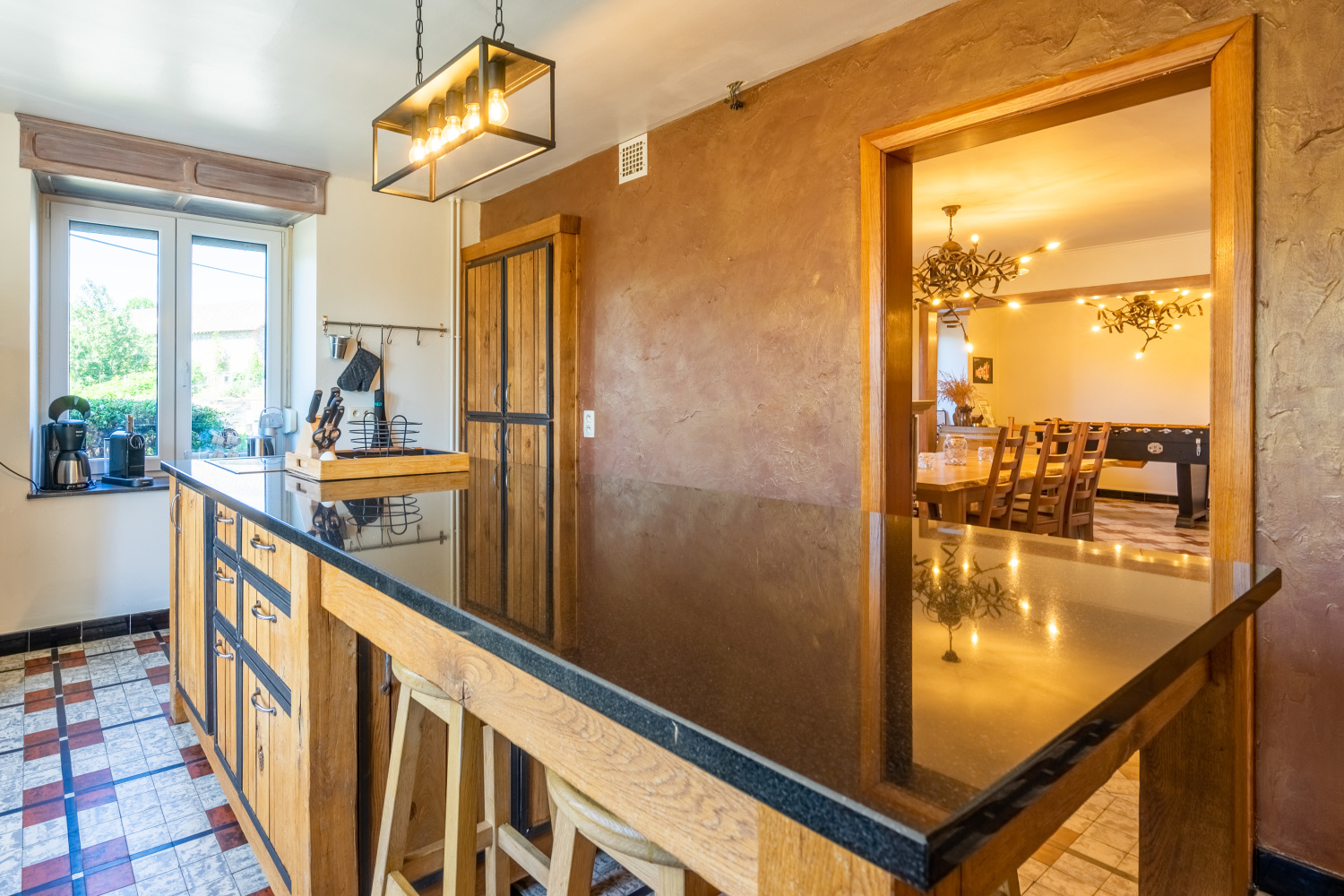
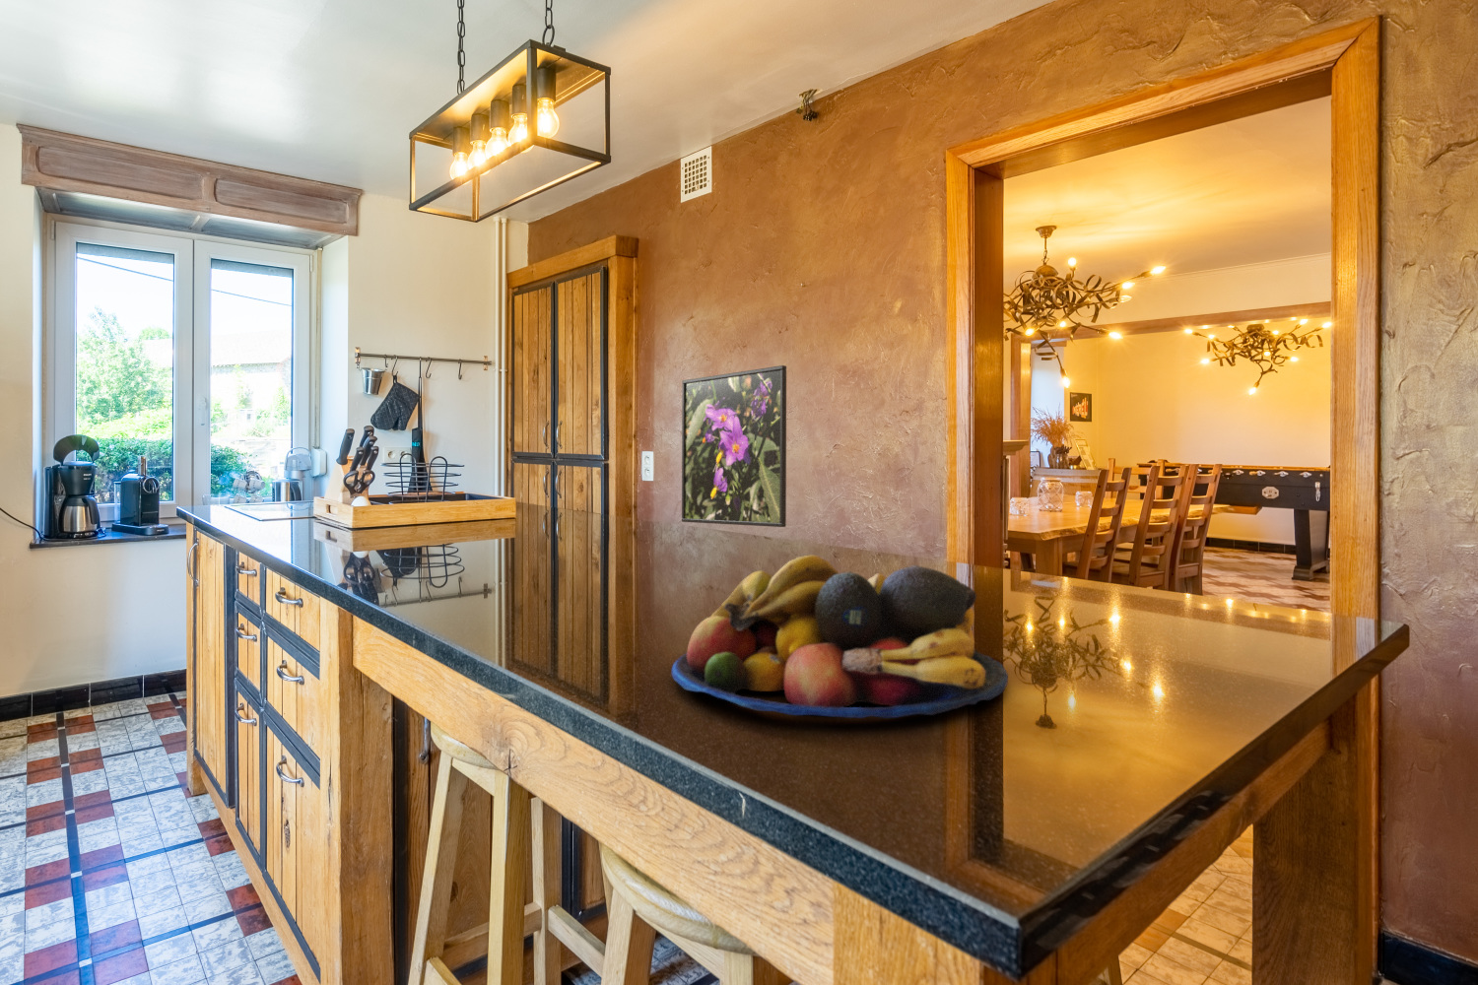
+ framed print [681,365,787,528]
+ fruit bowl [671,554,1010,719]
